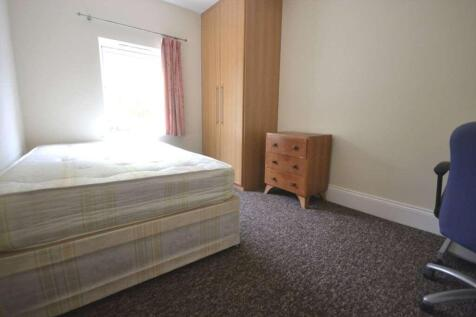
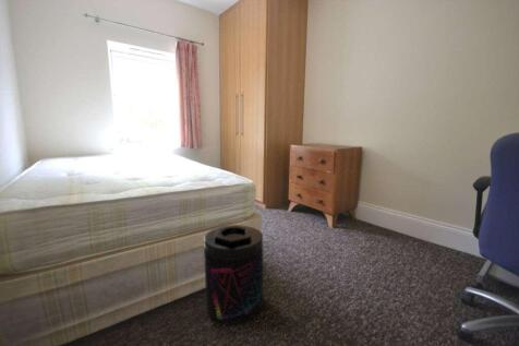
+ supplement container [203,224,264,325]
